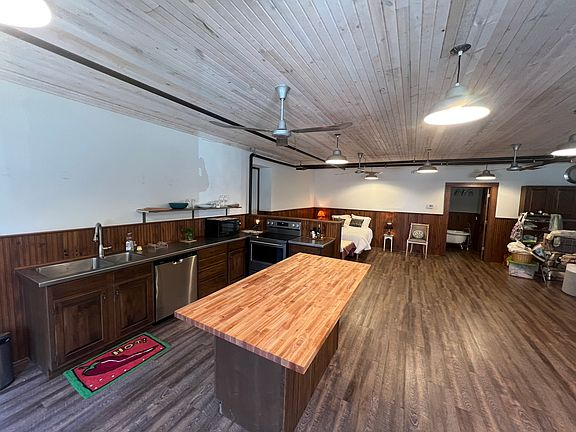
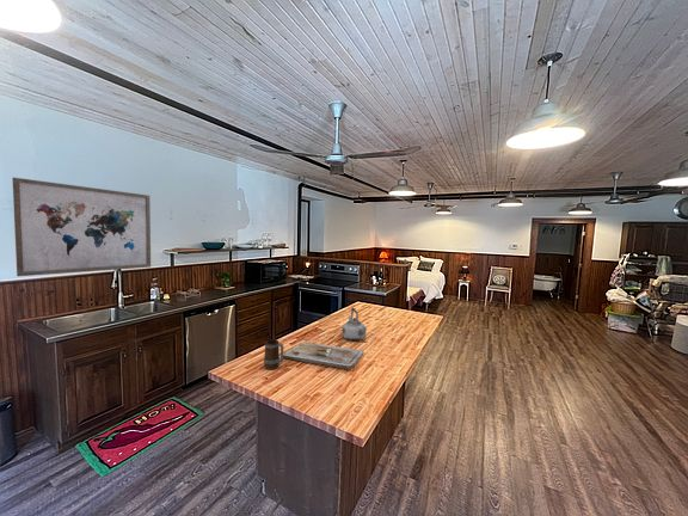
+ wall art [11,177,152,277]
+ kettle [340,306,367,342]
+ cutting board [283,340,364,370]
+ mug [263,338,285,370]
